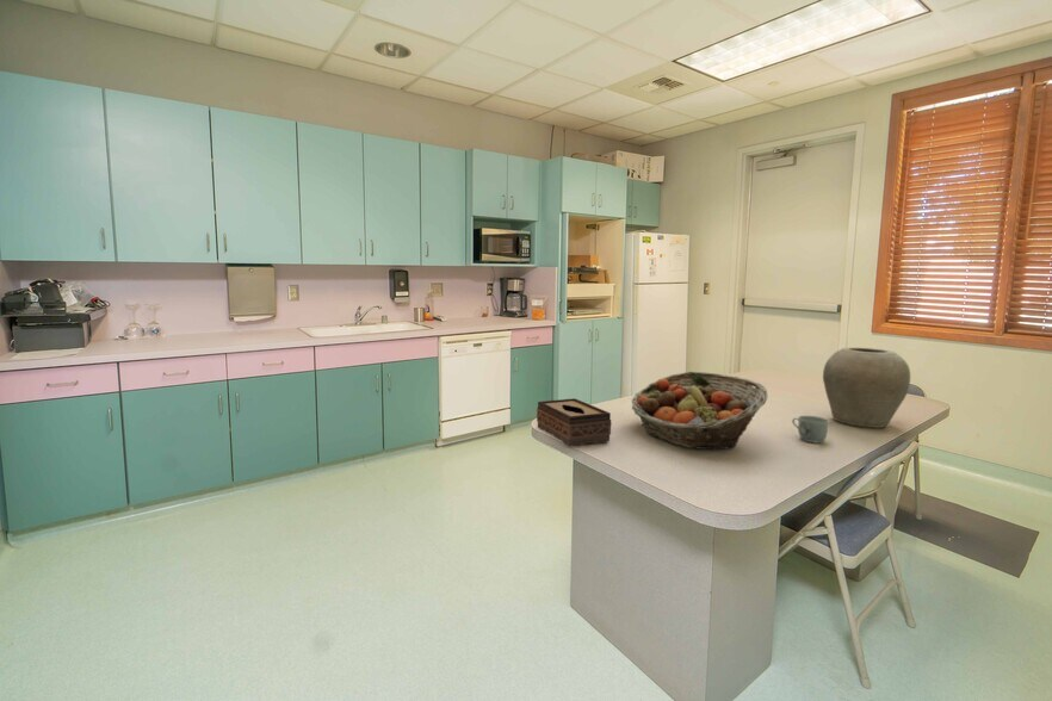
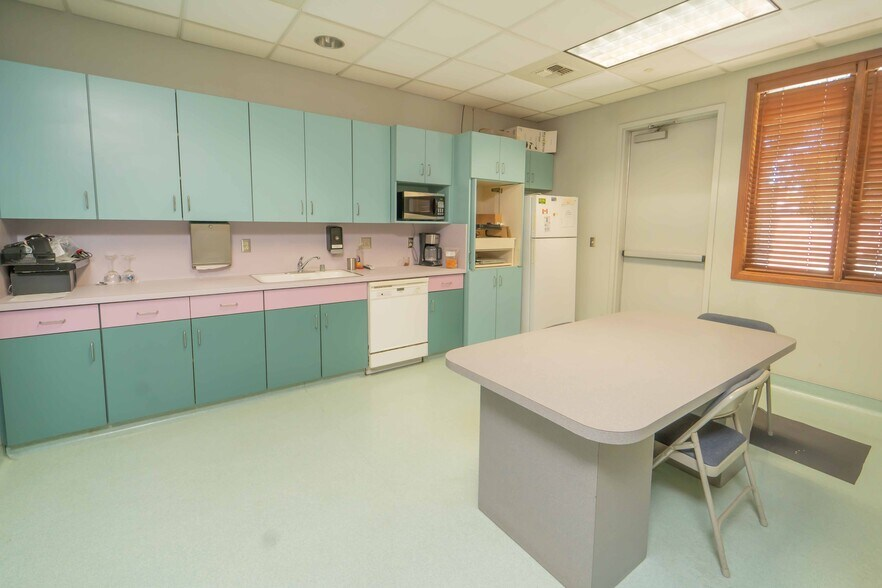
- fruit basket [631,371,768,451]
- tissue box [536,397,612,447]
- vase [822,347,911,429]
- mug [791,415,830,443]
